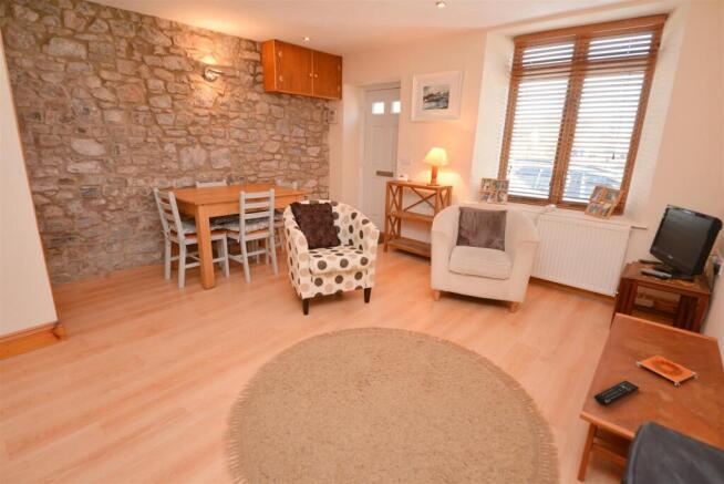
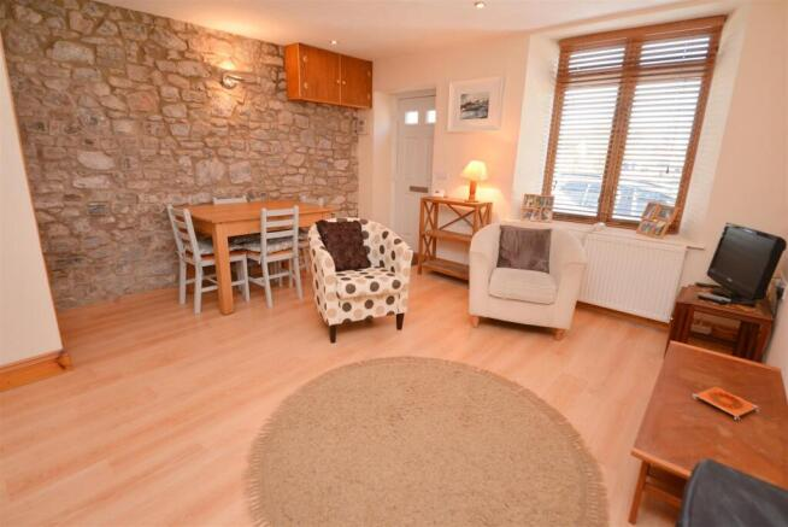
- remote control [593,379,640,406]
